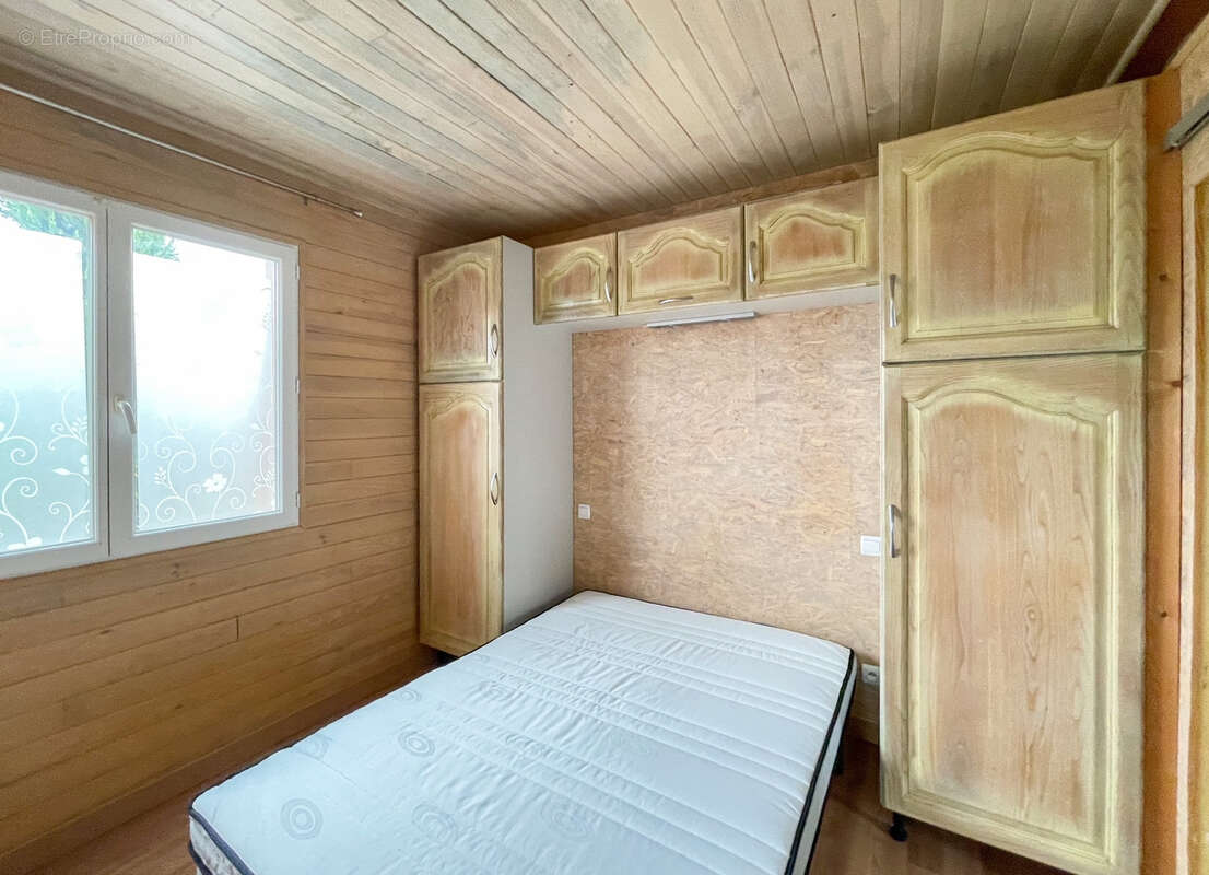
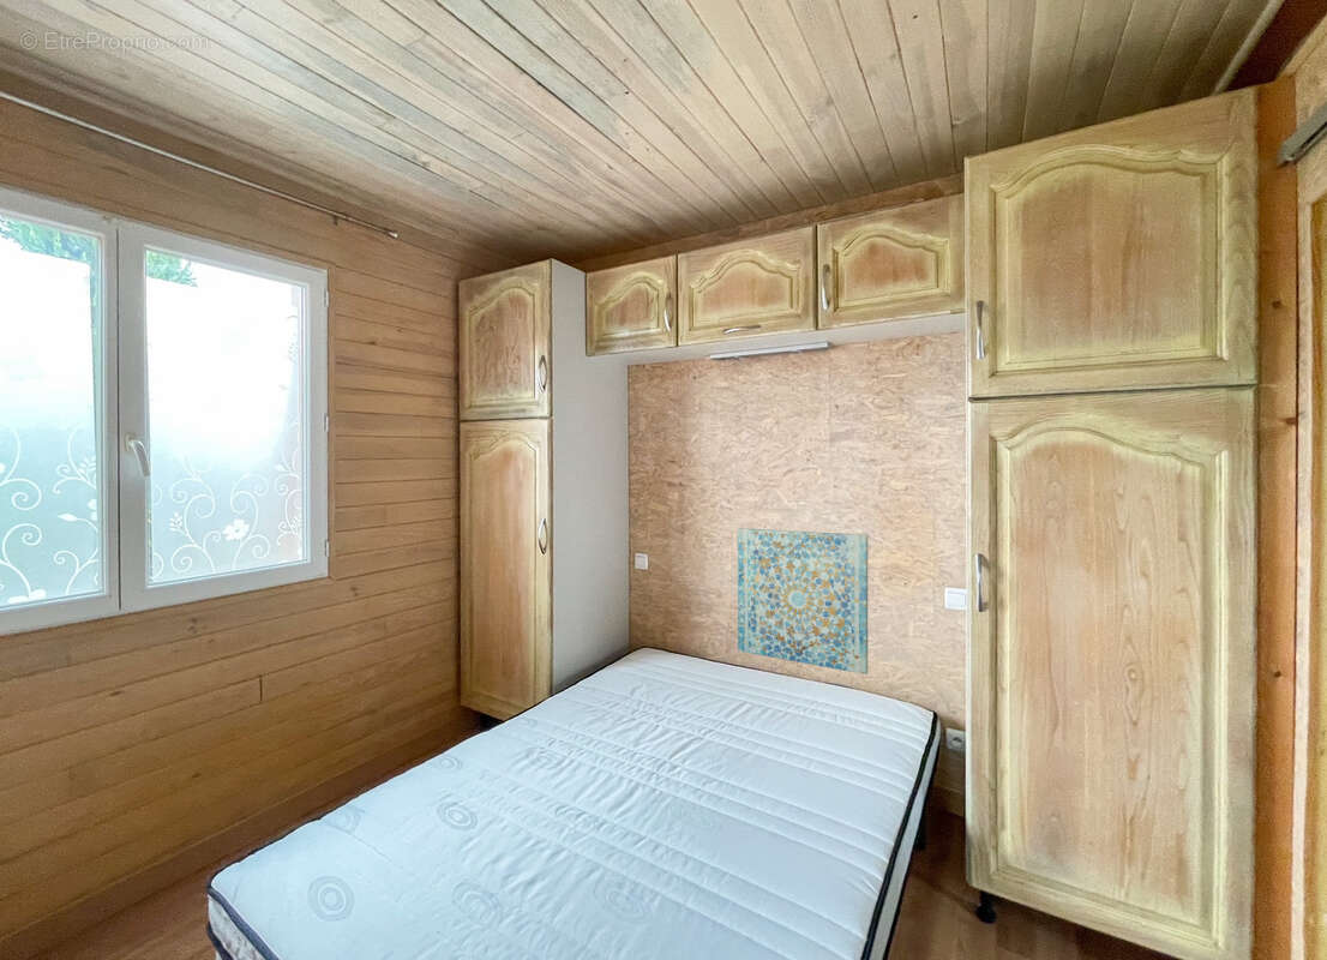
+ wall art [737,527,869,676]
